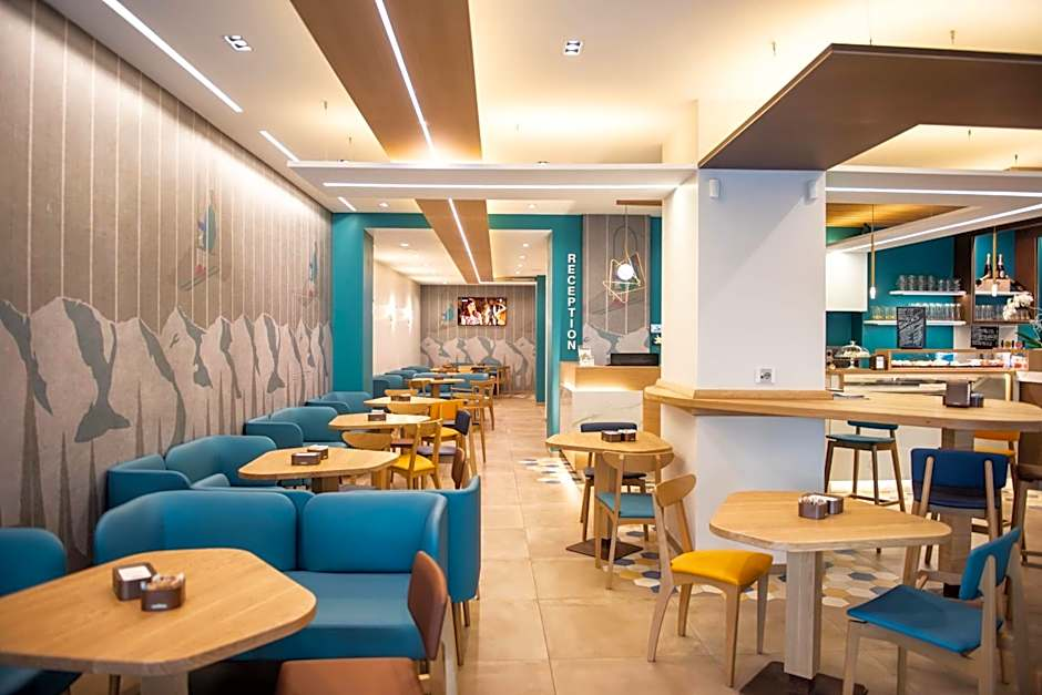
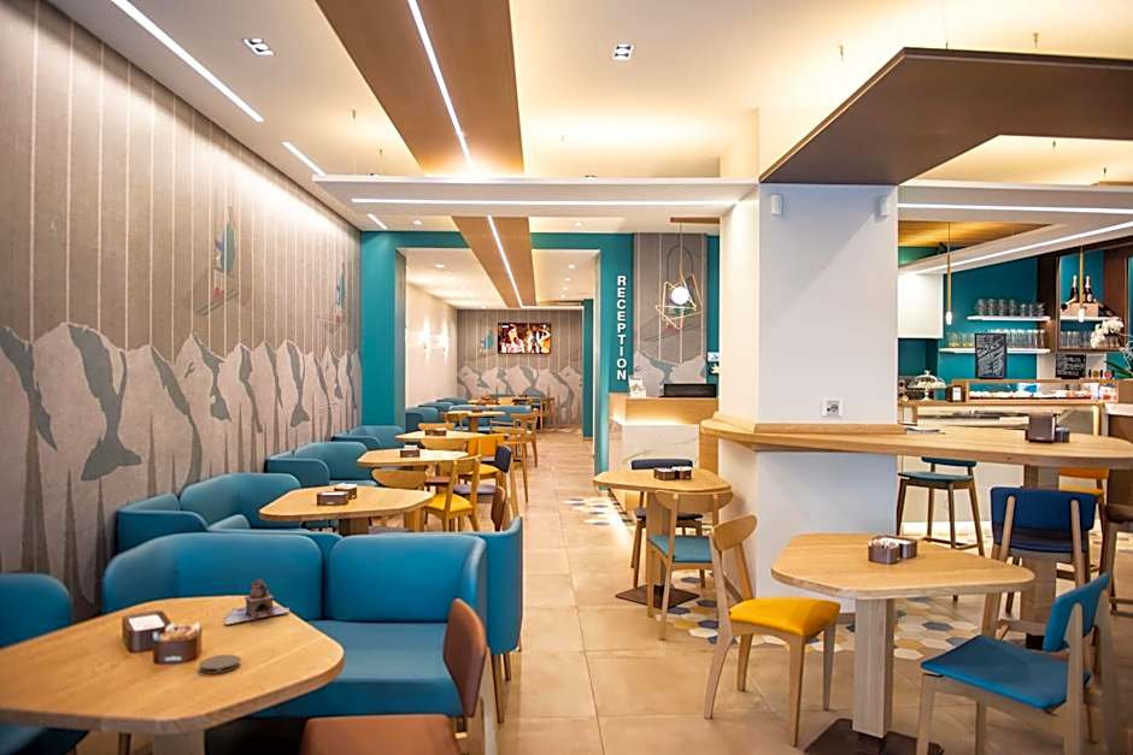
+ teapot [223,578,290,626]
+ coaster [198,654,241,676]
